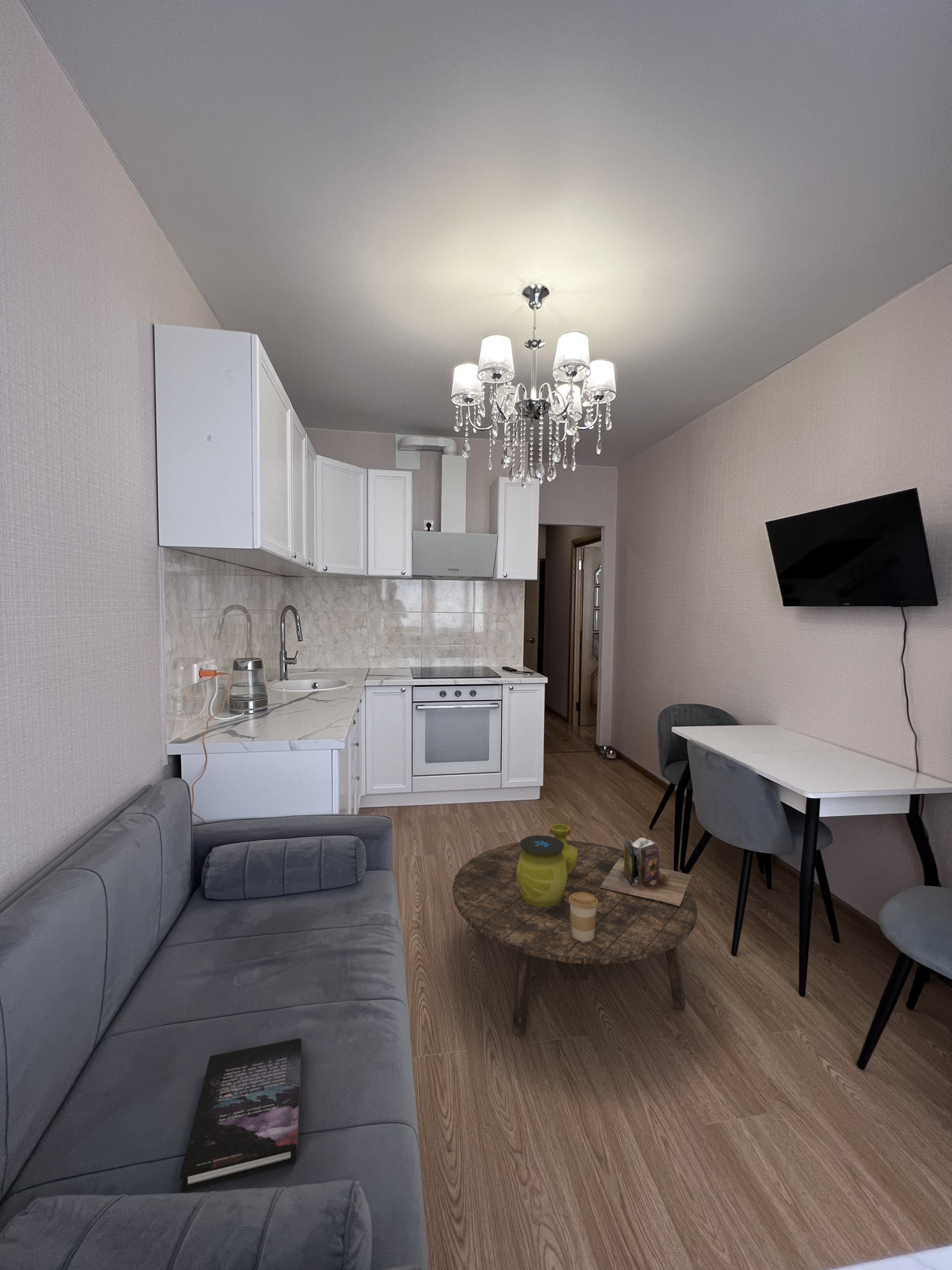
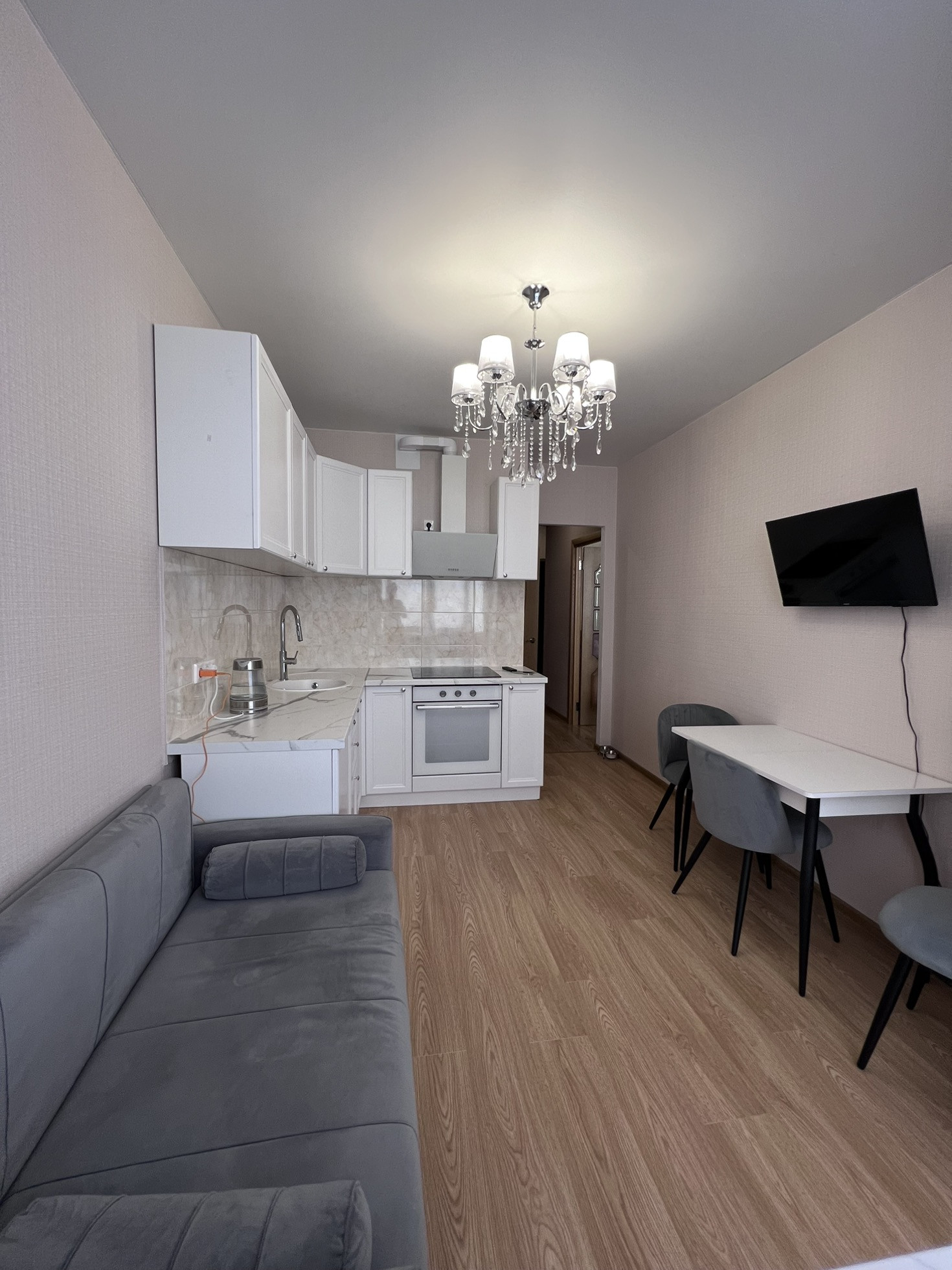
- coffee table [452,840,698,1037]
- books [600,835,692,906]
- decorative vase [516,823,578,908]
- coffee cup [569,892,598,941]
- book [179,1037,302,1192]
